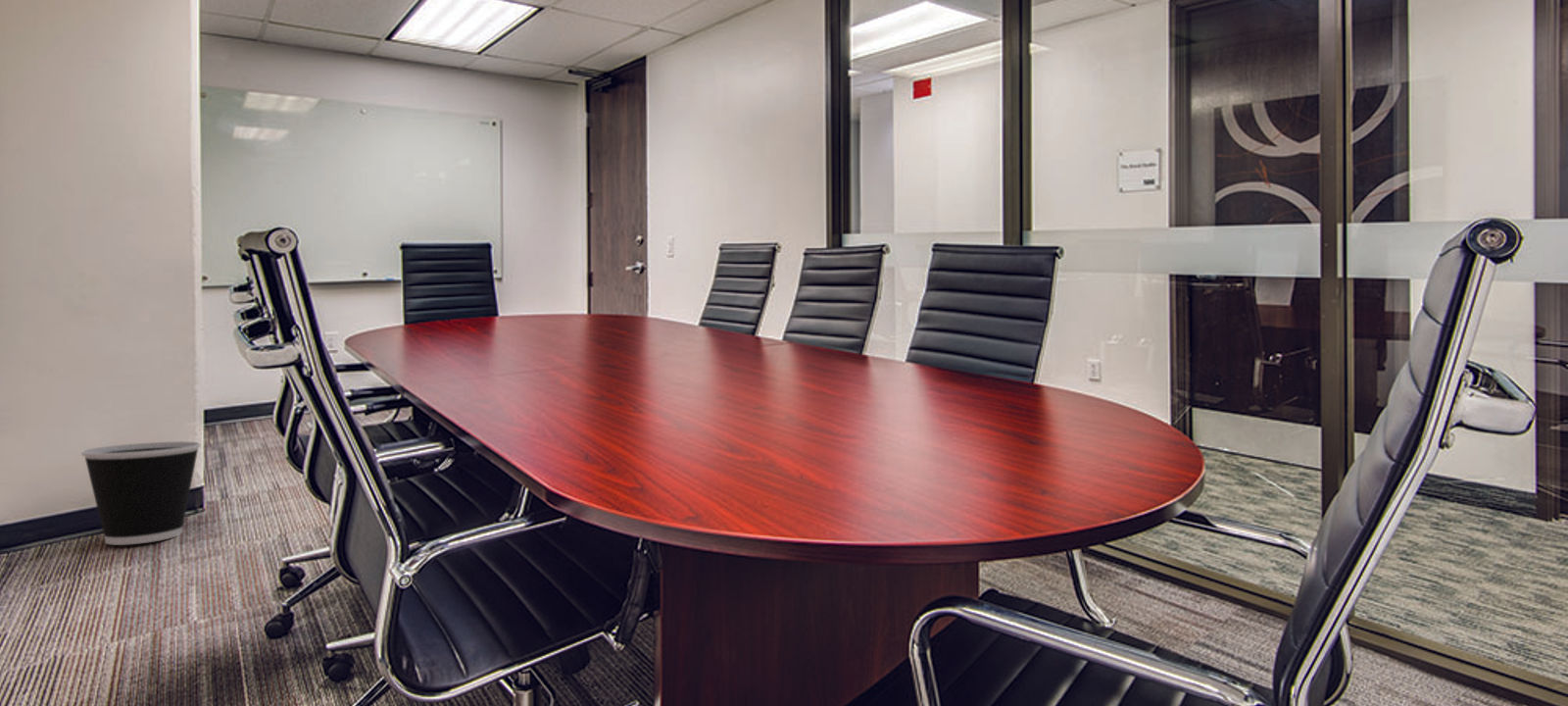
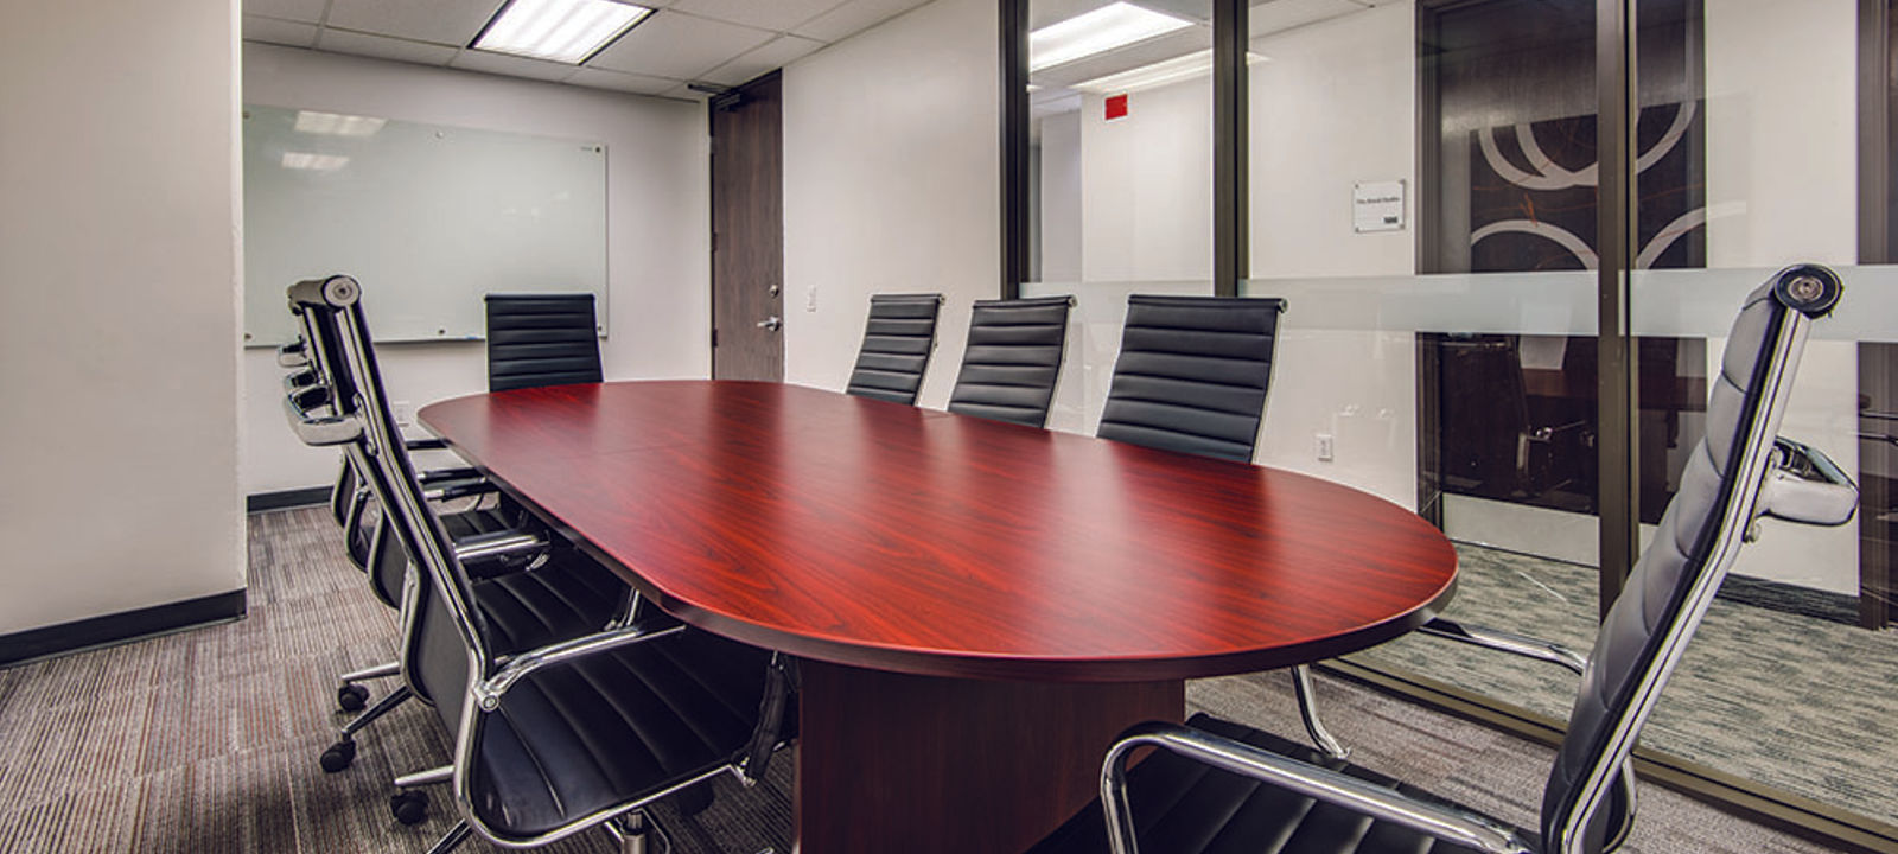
- wastebasket [80,440,202,546]
